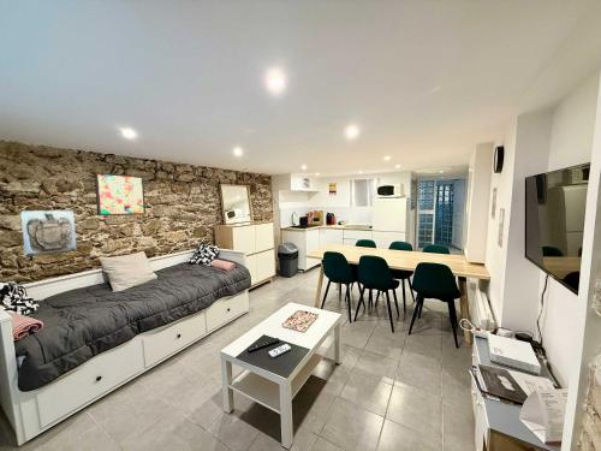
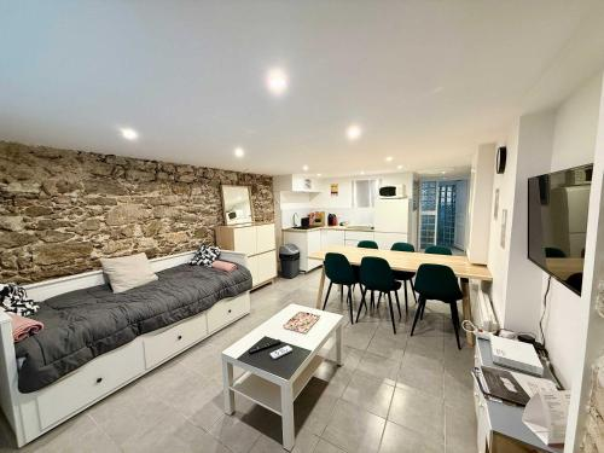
- wall art [94,171,147,216]
- wall sculpture [19,209,78,259]
